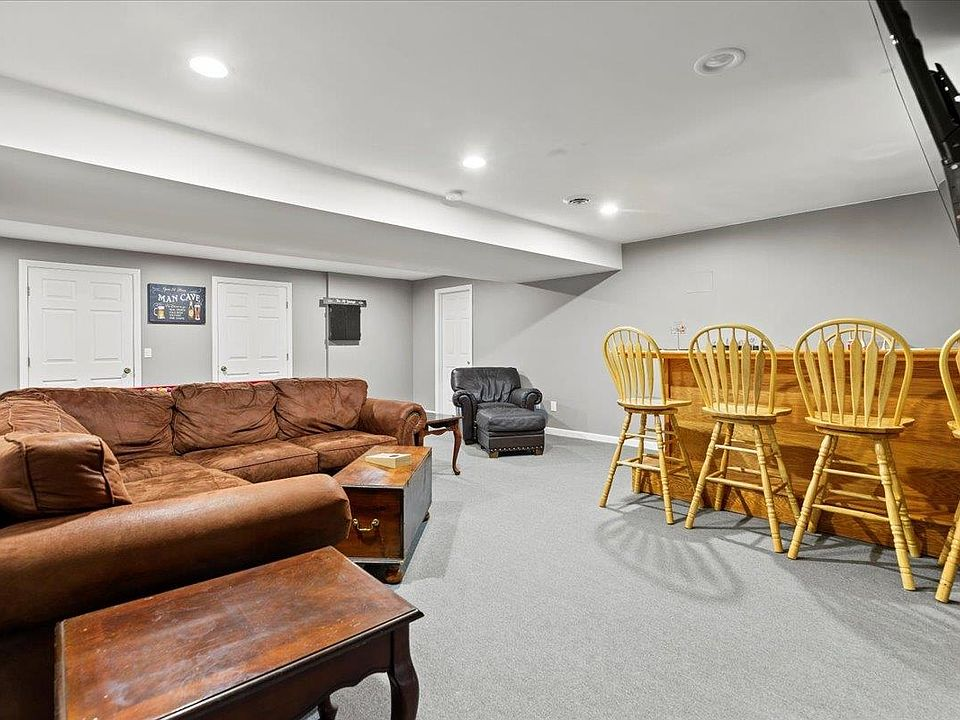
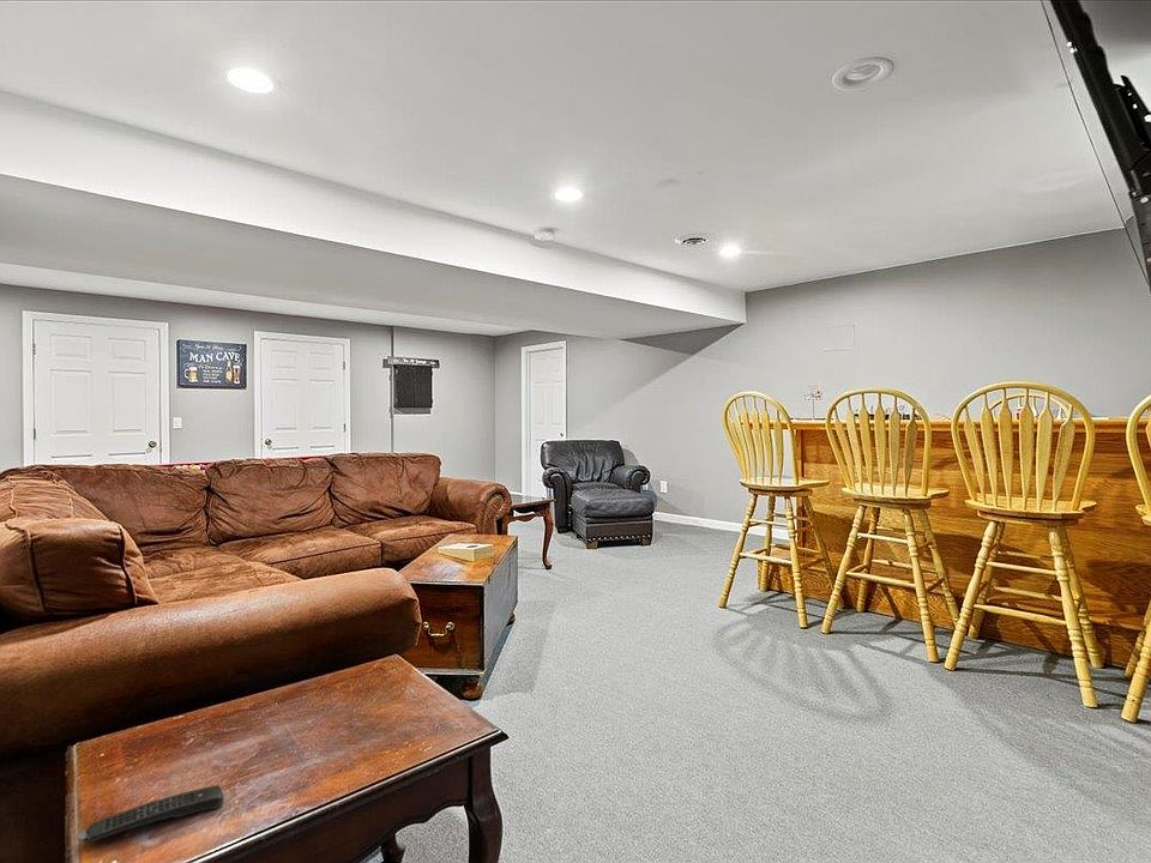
+ remote control [76,784,224,844]
